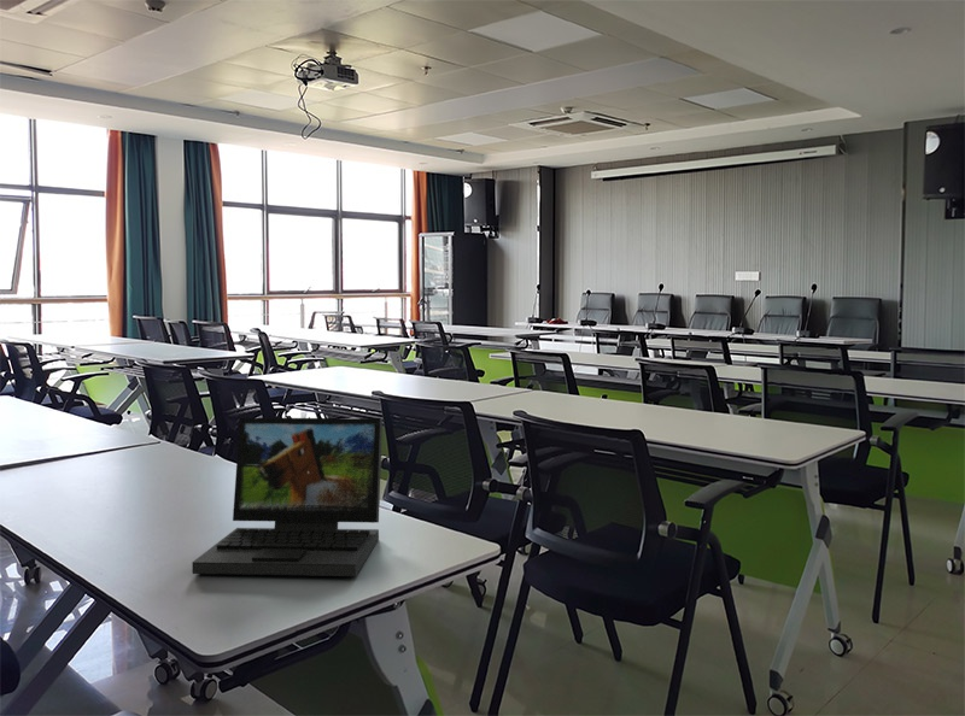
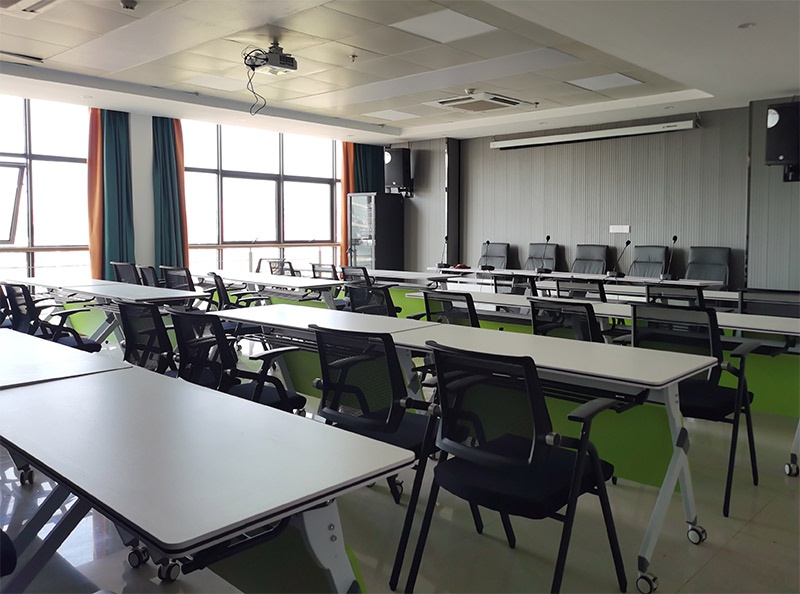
- laptop [191,416,384,577]
